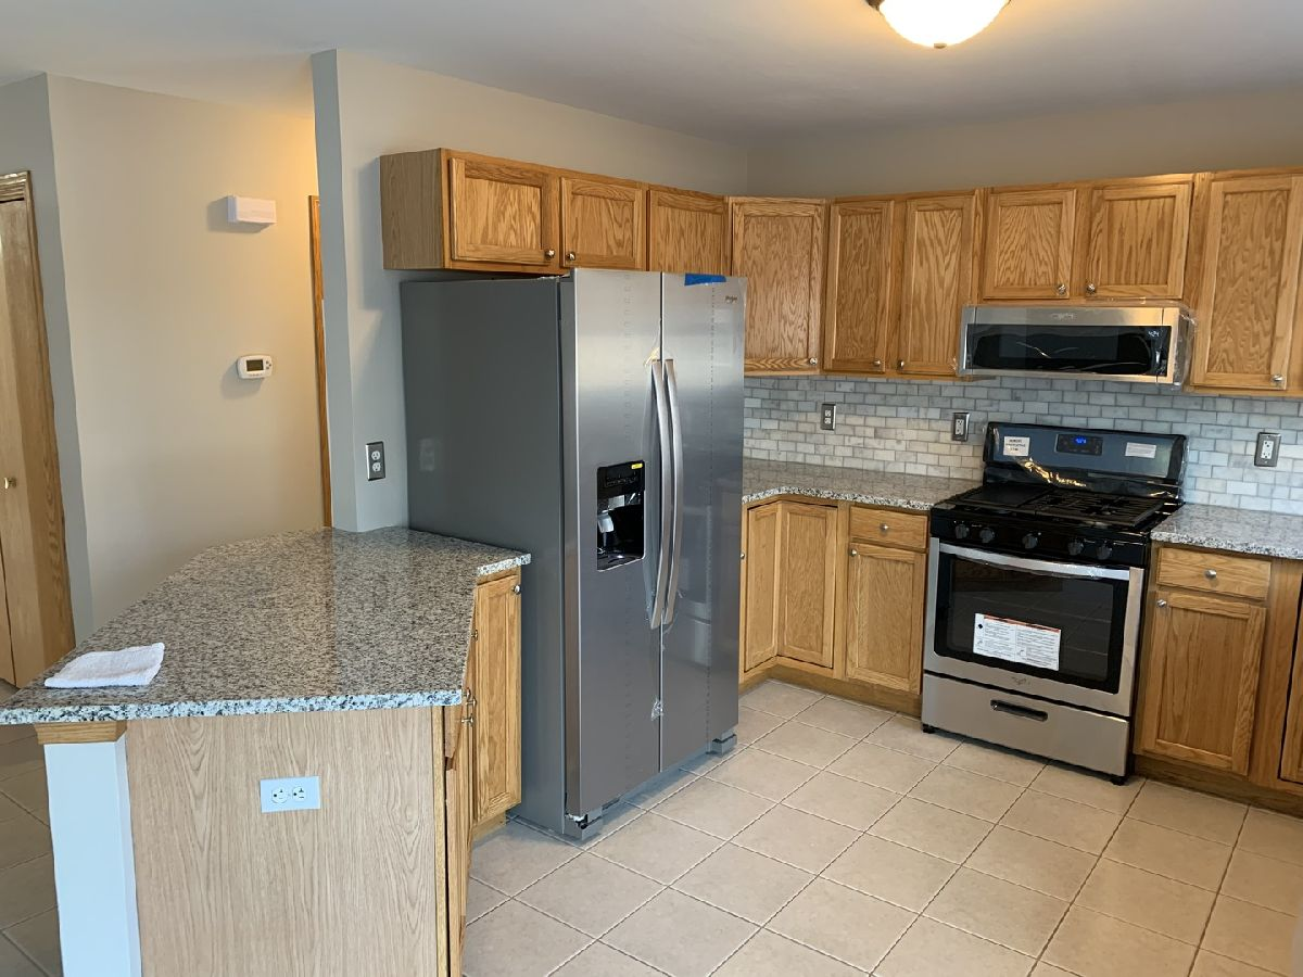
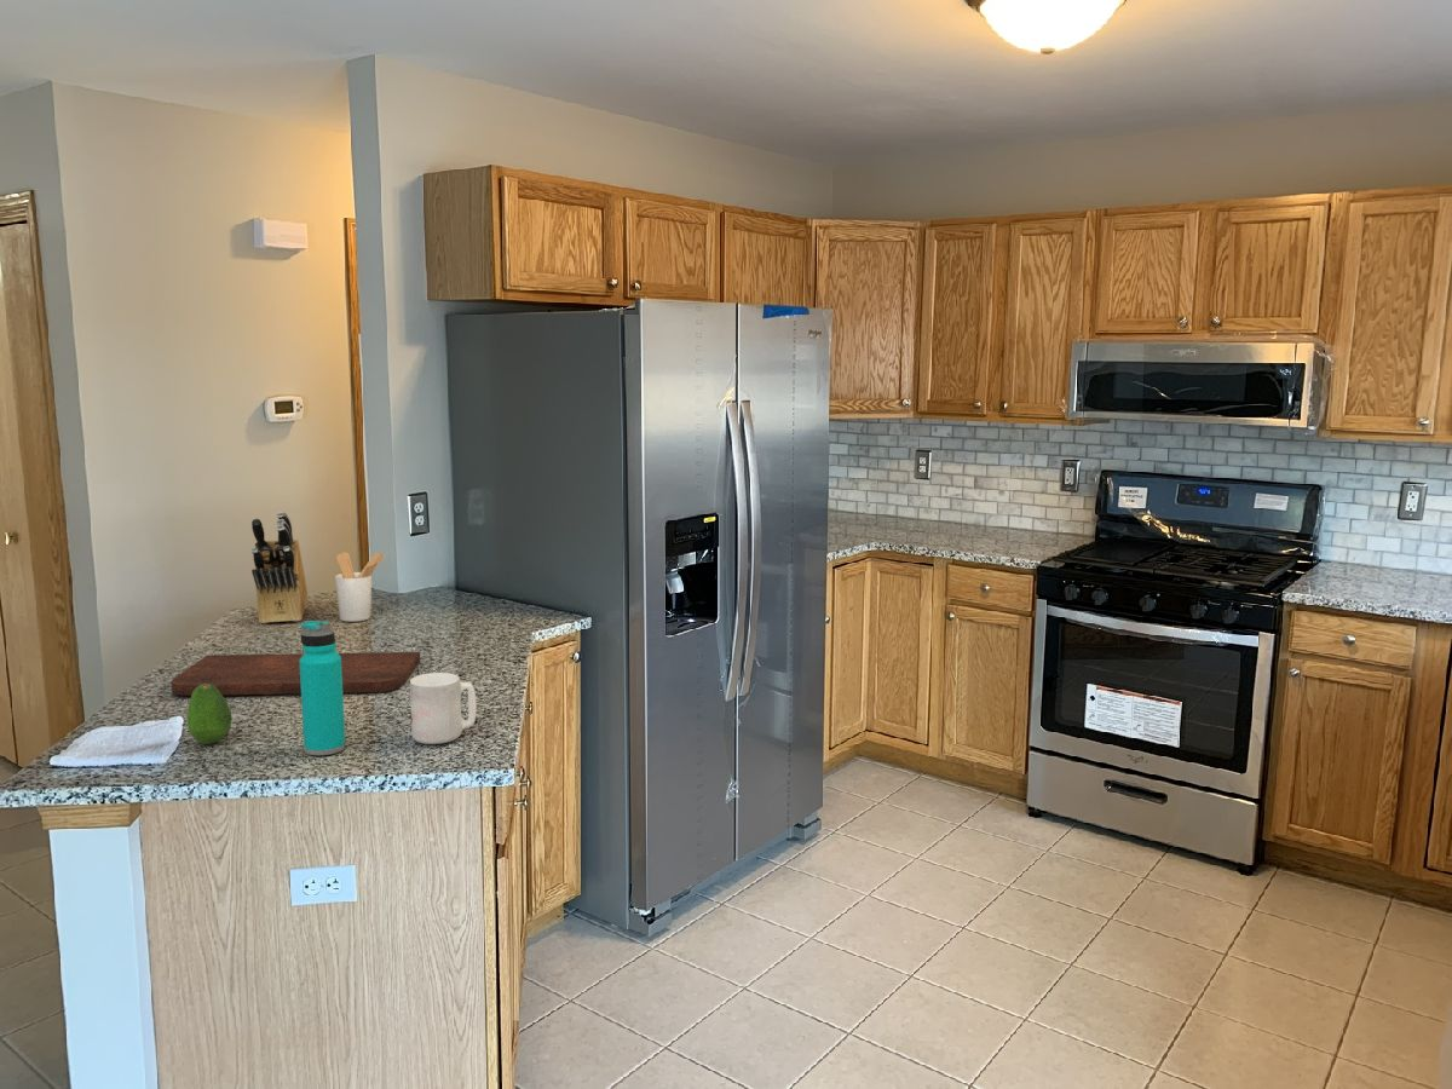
+ fruit [185,684,234,745]
+ mug [409,672,477,745]
+ utensil holder [334,551,386,623]
+ cutting board [171,651,421,697]
+ water bottle [299,620,347,756]
+ knife block [250,511,309,624]
